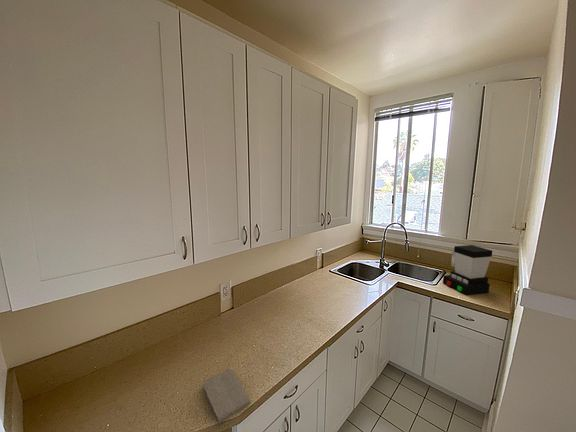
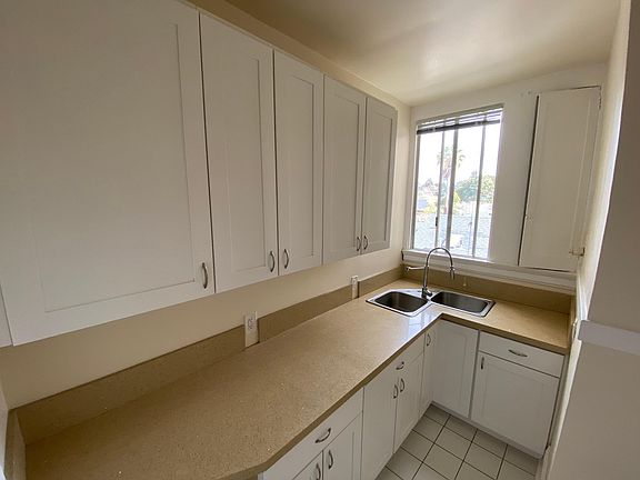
- washcloth [202,368,251,424]
- coffee maker [442,244,493,296]
